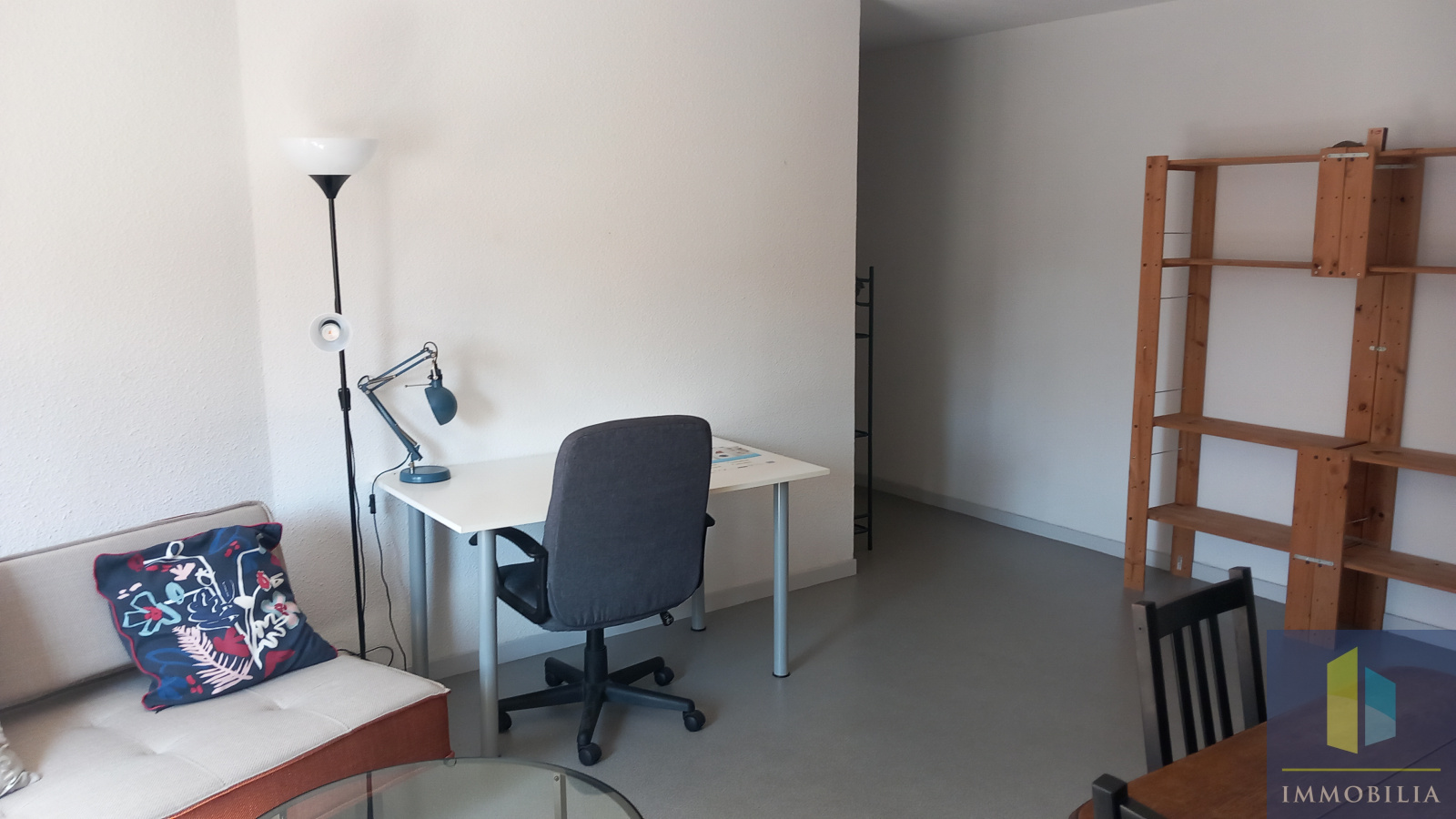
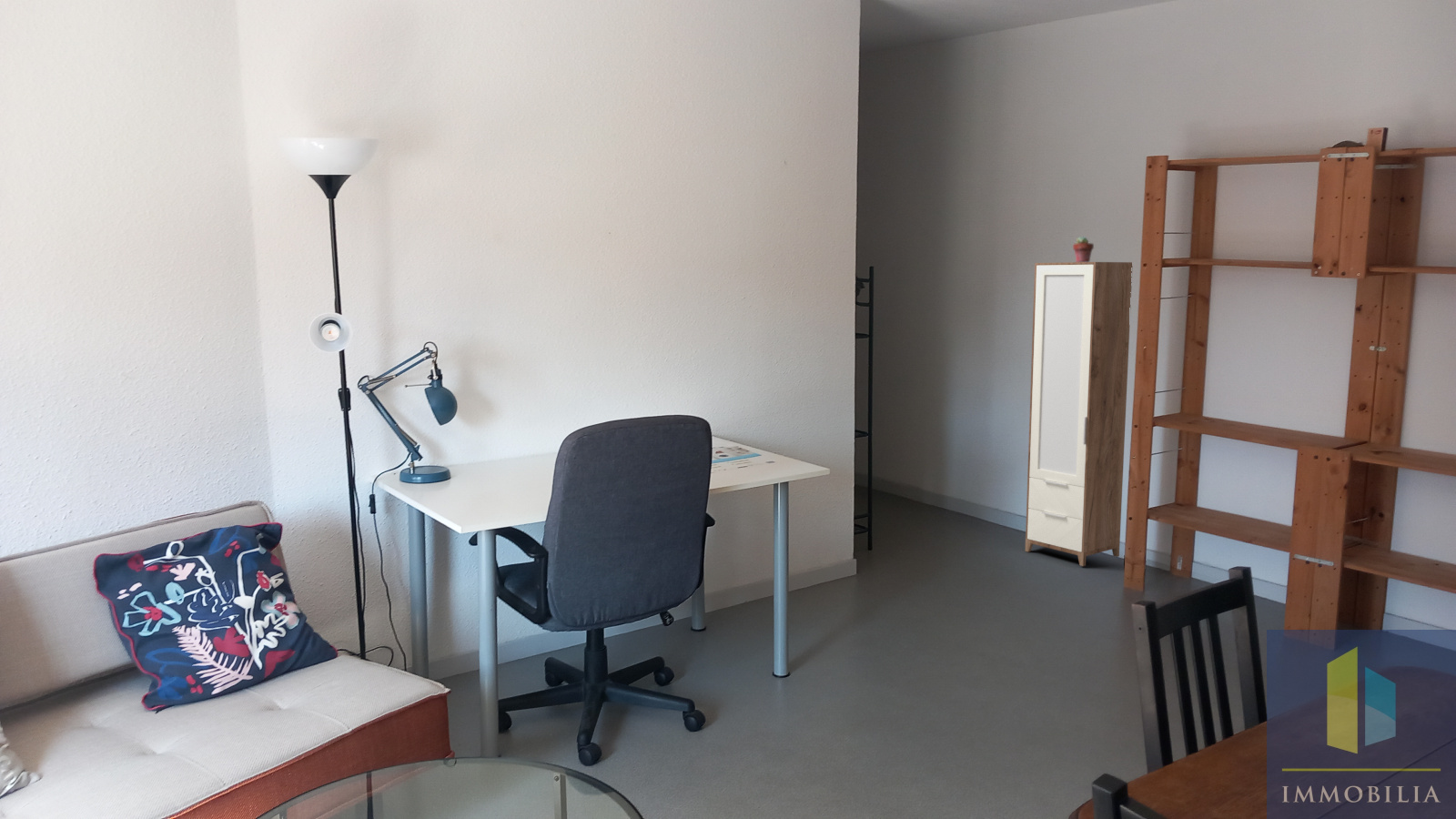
+ cabinet [1025,261,1133,567]
+ potted succulent [1072,236,1095,262]
